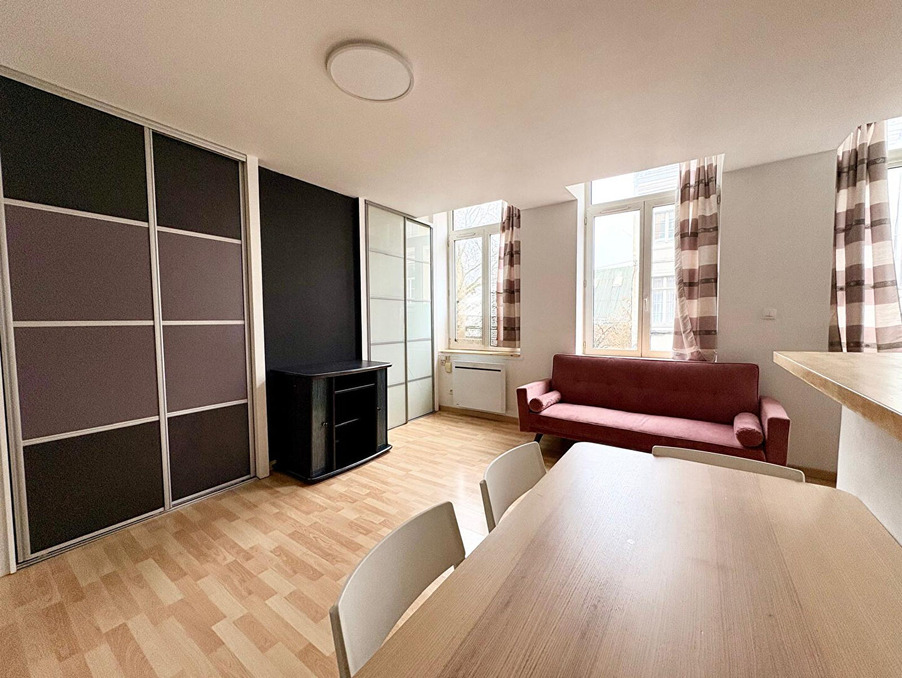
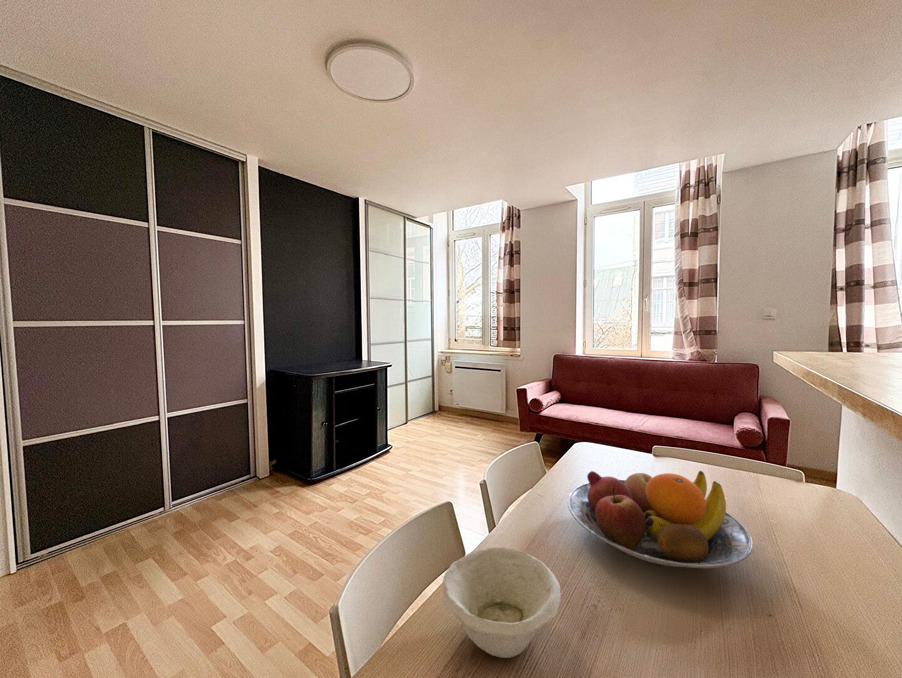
+ fruit bowl [567,469,754,569]
+ bowl [441,546,562,659]
